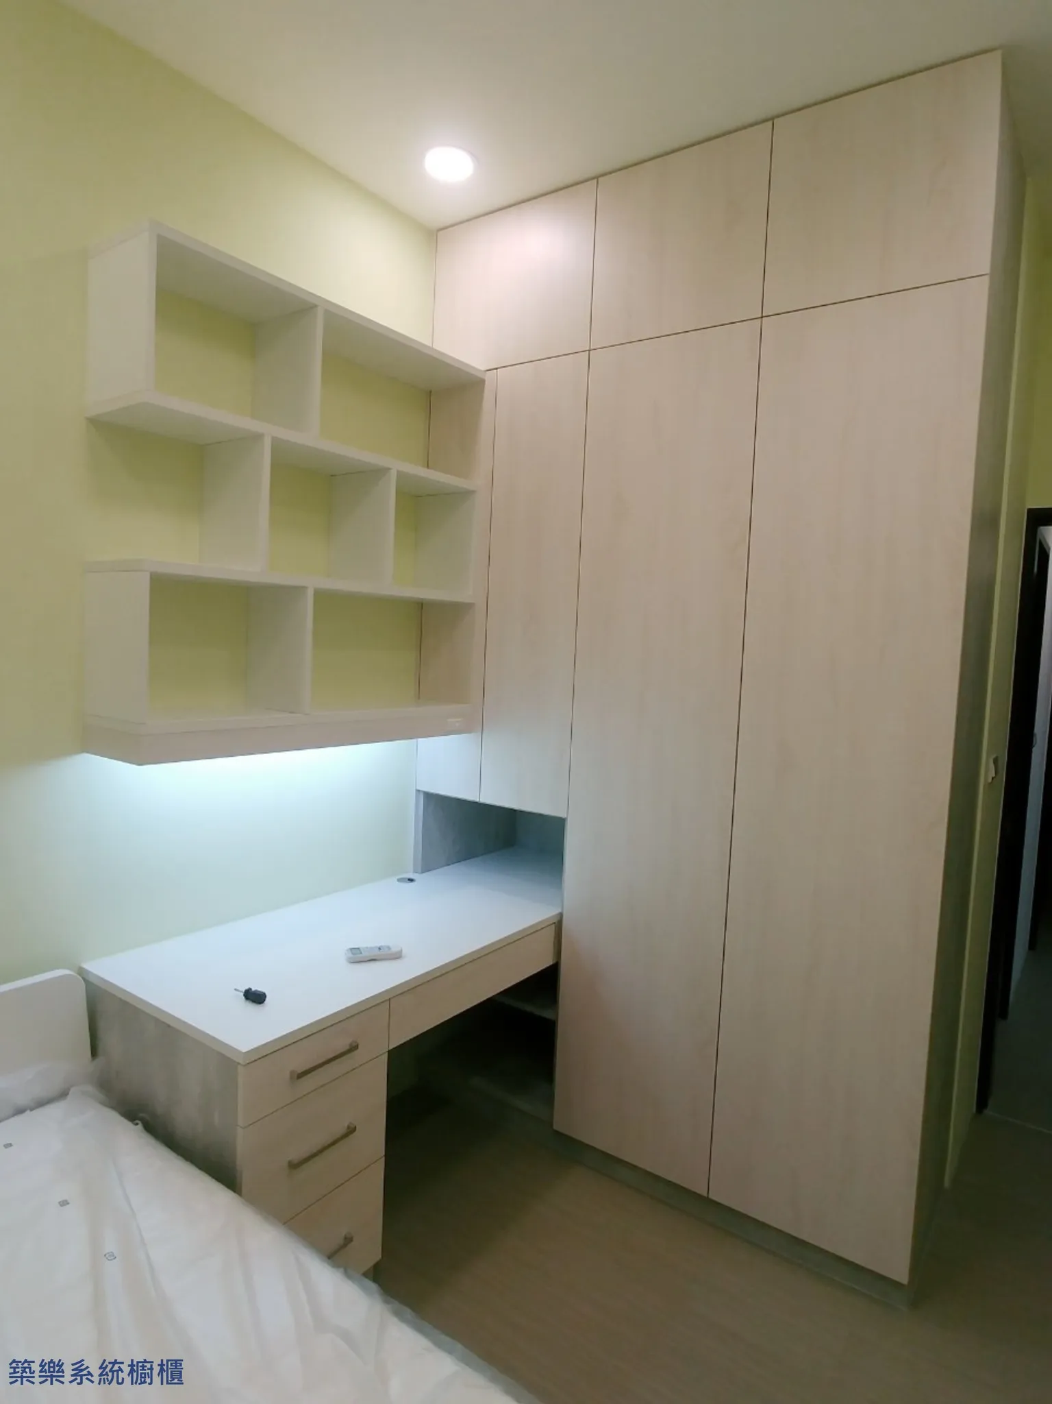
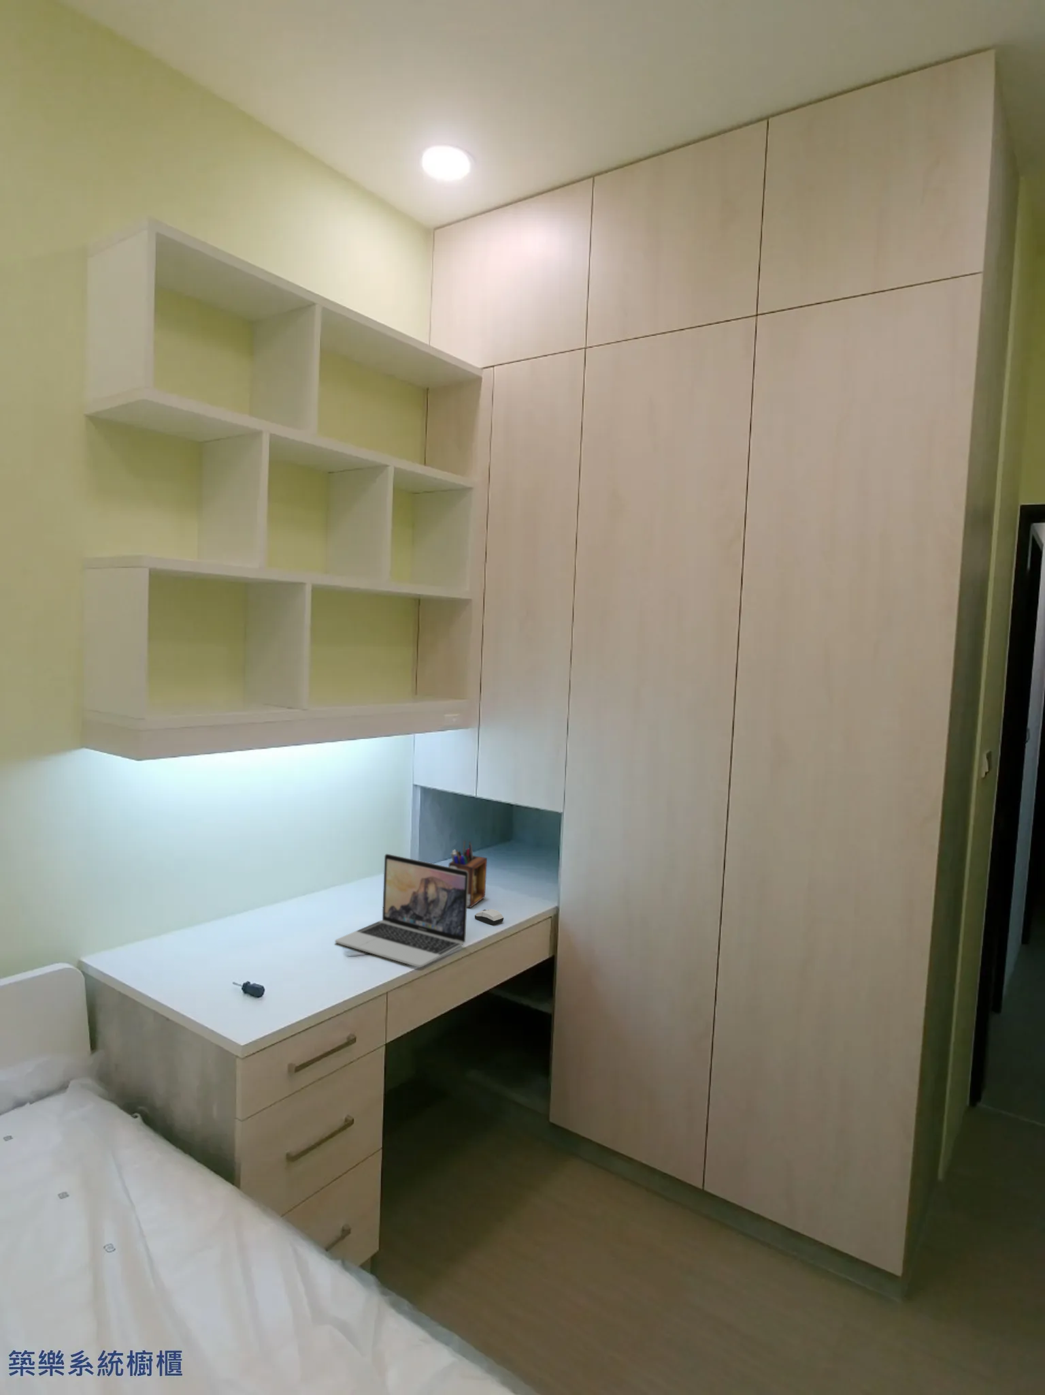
+ desk organizer [448,840,487,908]
+ computer mouse [474,908,504,926]
+ laptop [335,853,468,968]
